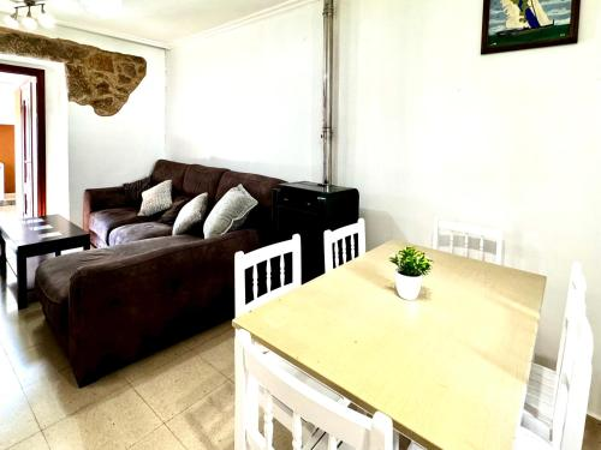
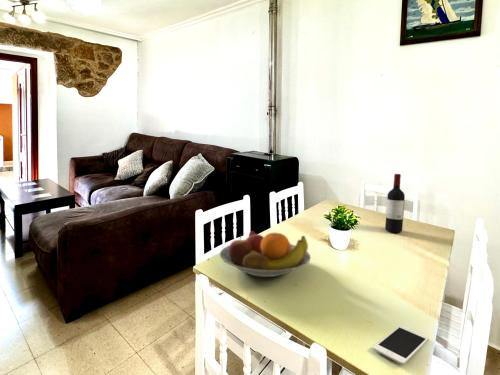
+ wine bottle [384,173,406,234]
+ cell phone [372,324,430,366]
+ fruit bowl [219,230,312,278]
